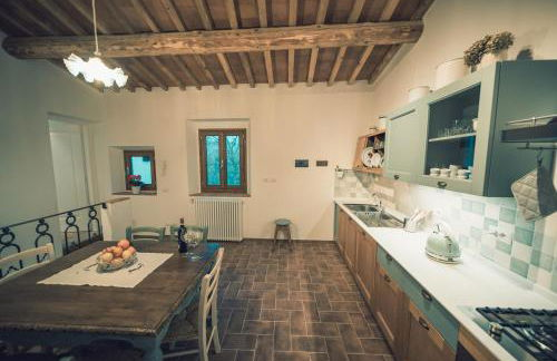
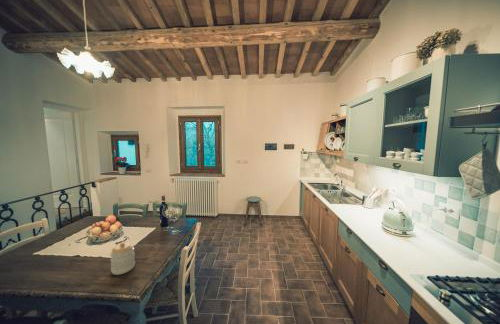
+ jar [109,241,136,276]
